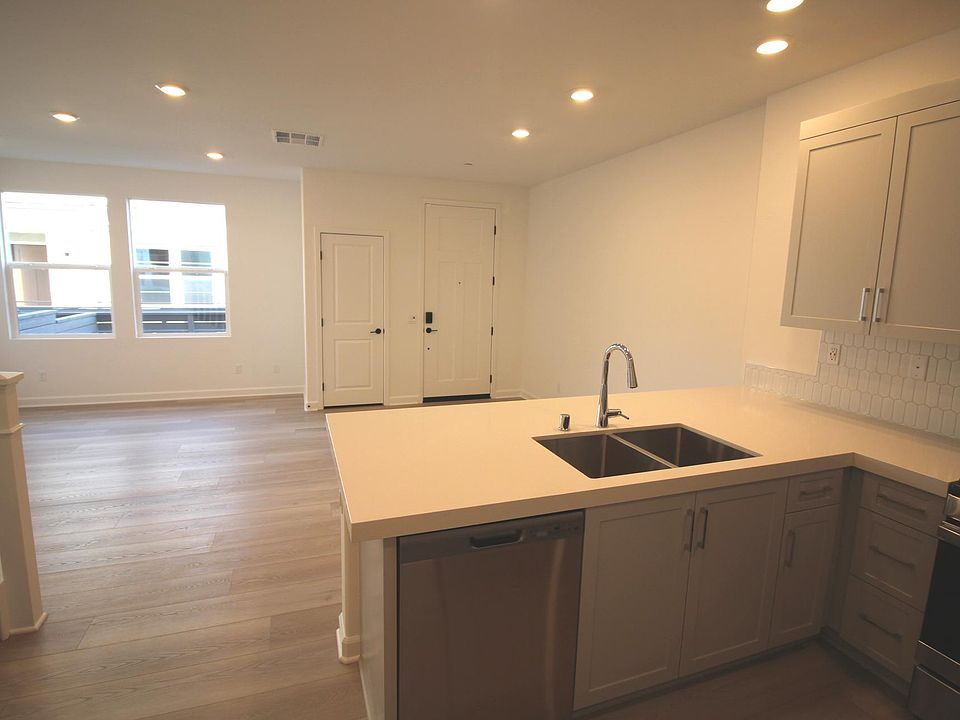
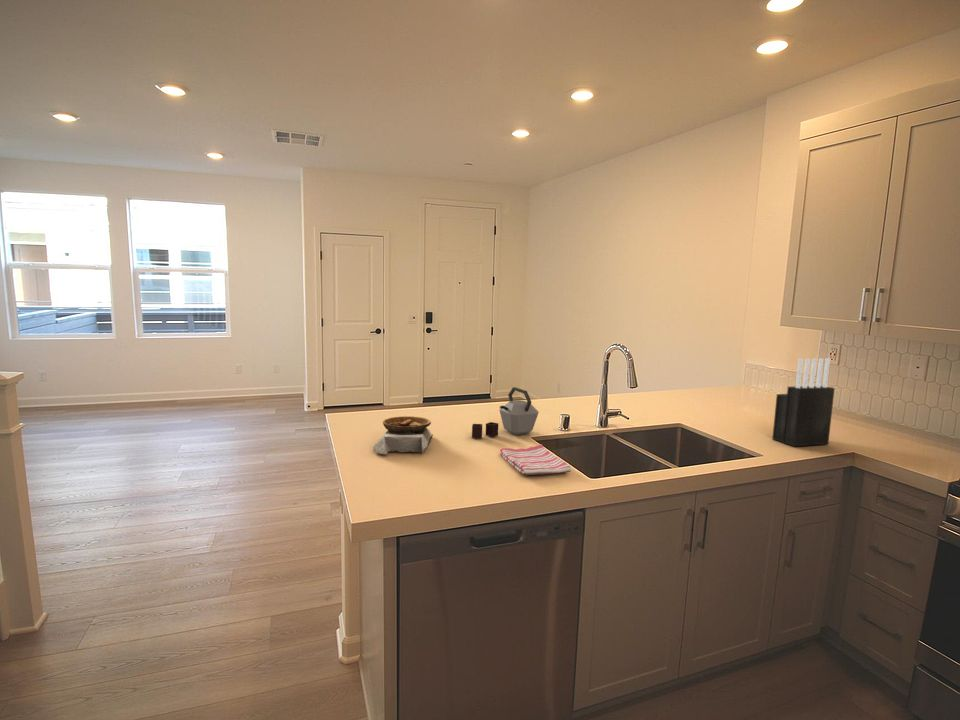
+ dish towel [499,443,572,476]
+ bowl [372,415,434,455]
+ kettle [471,386,540,439]
+ knife block [771,357,836,447]
